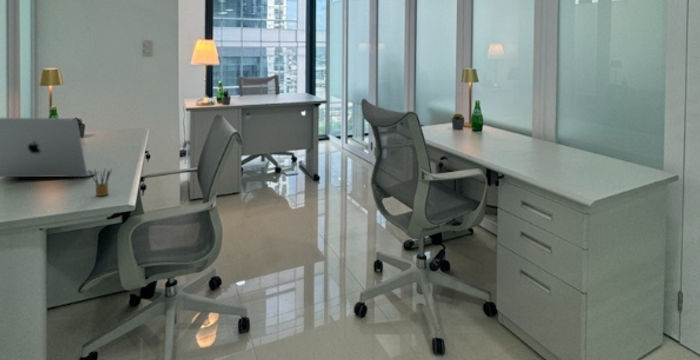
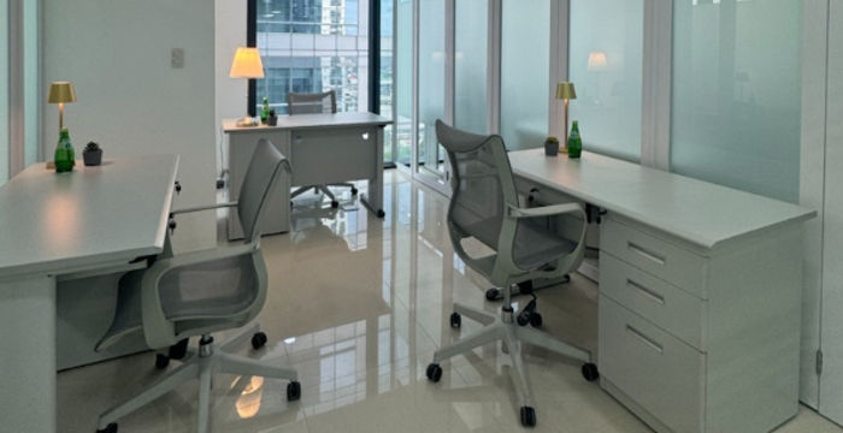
- laptop [0,117,102,178]
- pencil box [88,168,113,197]
